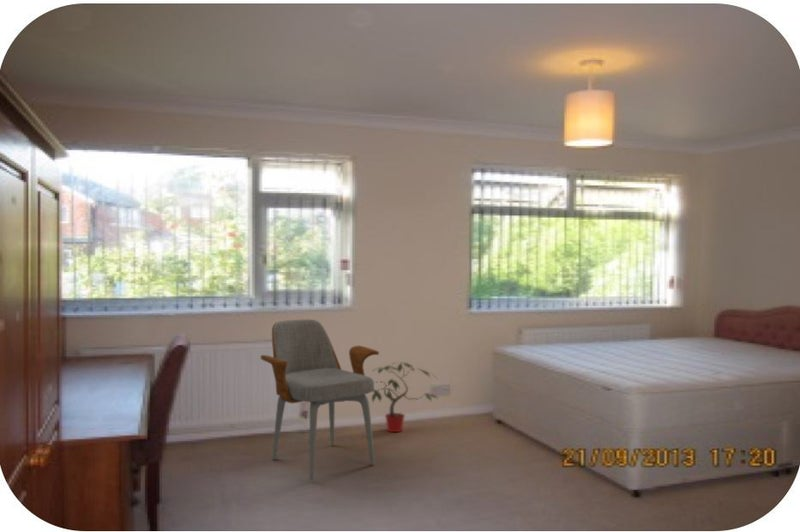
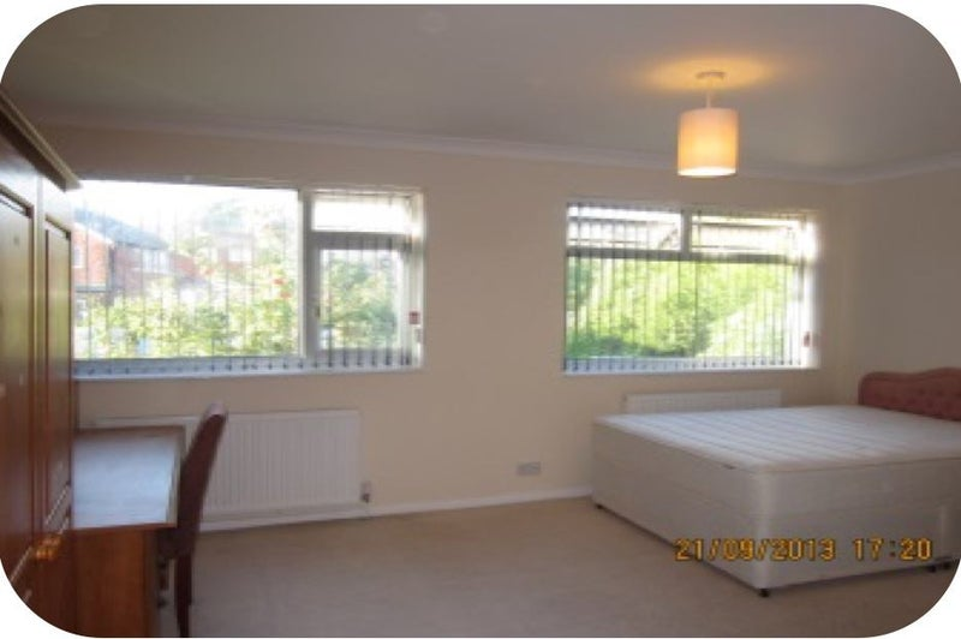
- potted plant [371,361,440,433]
- armchair [260,318,380,481]
